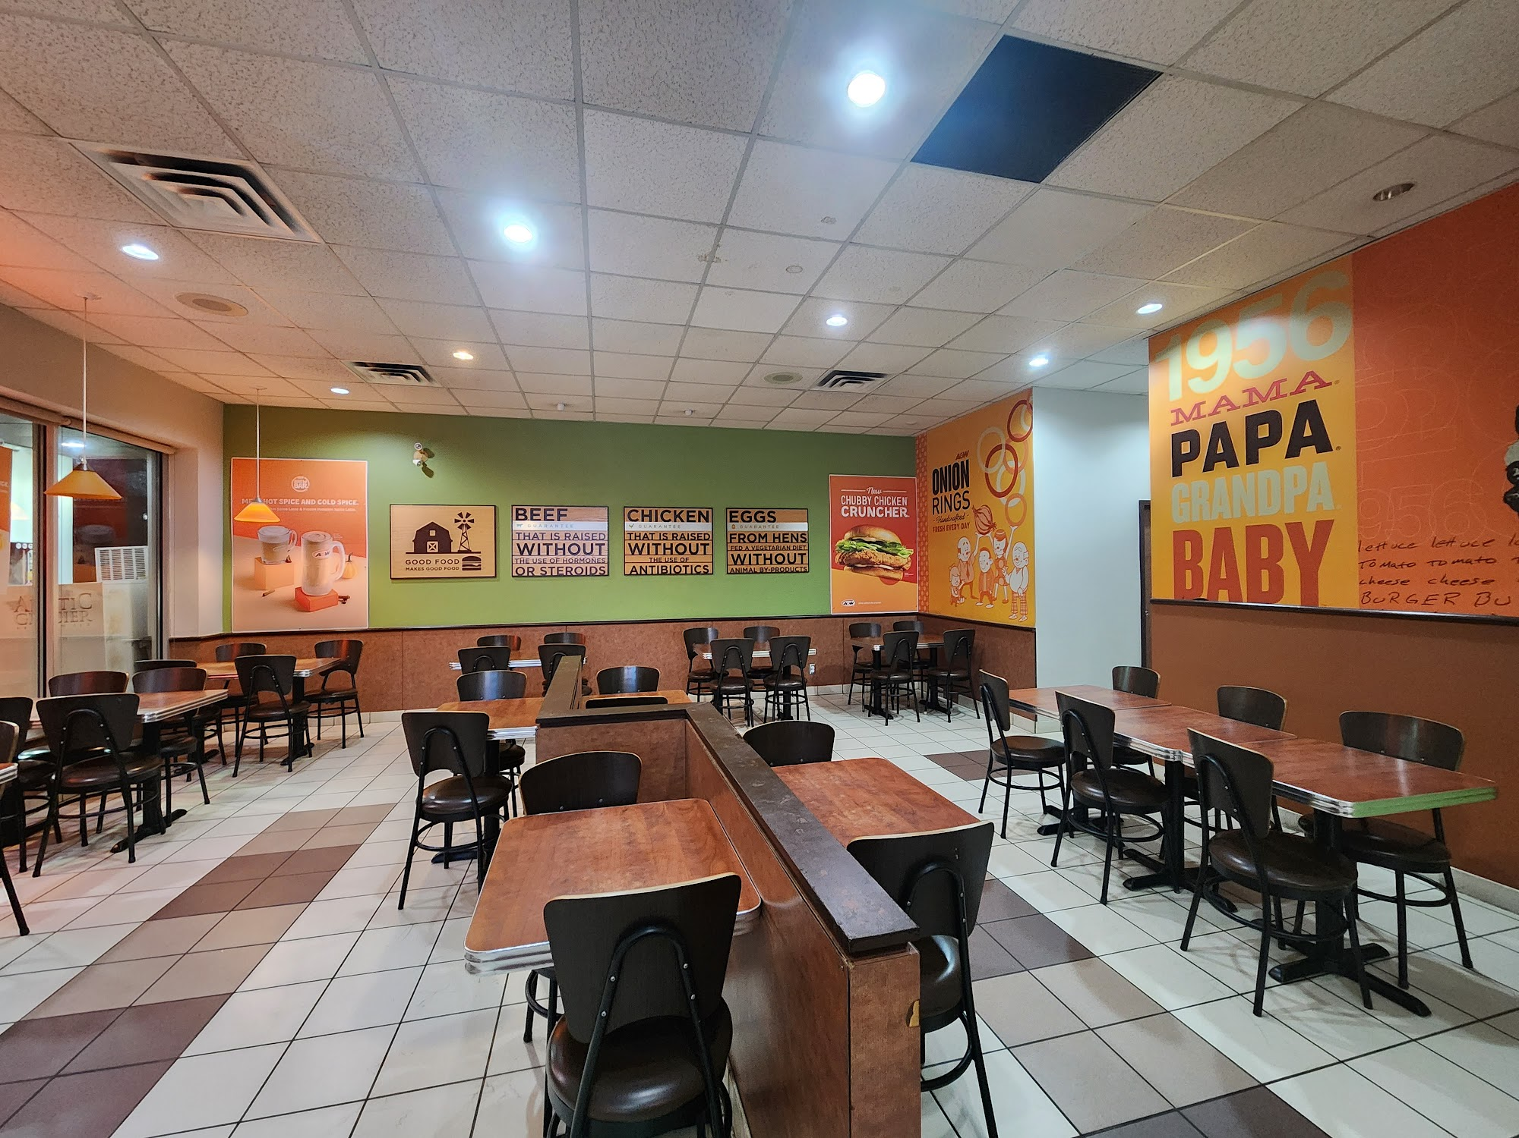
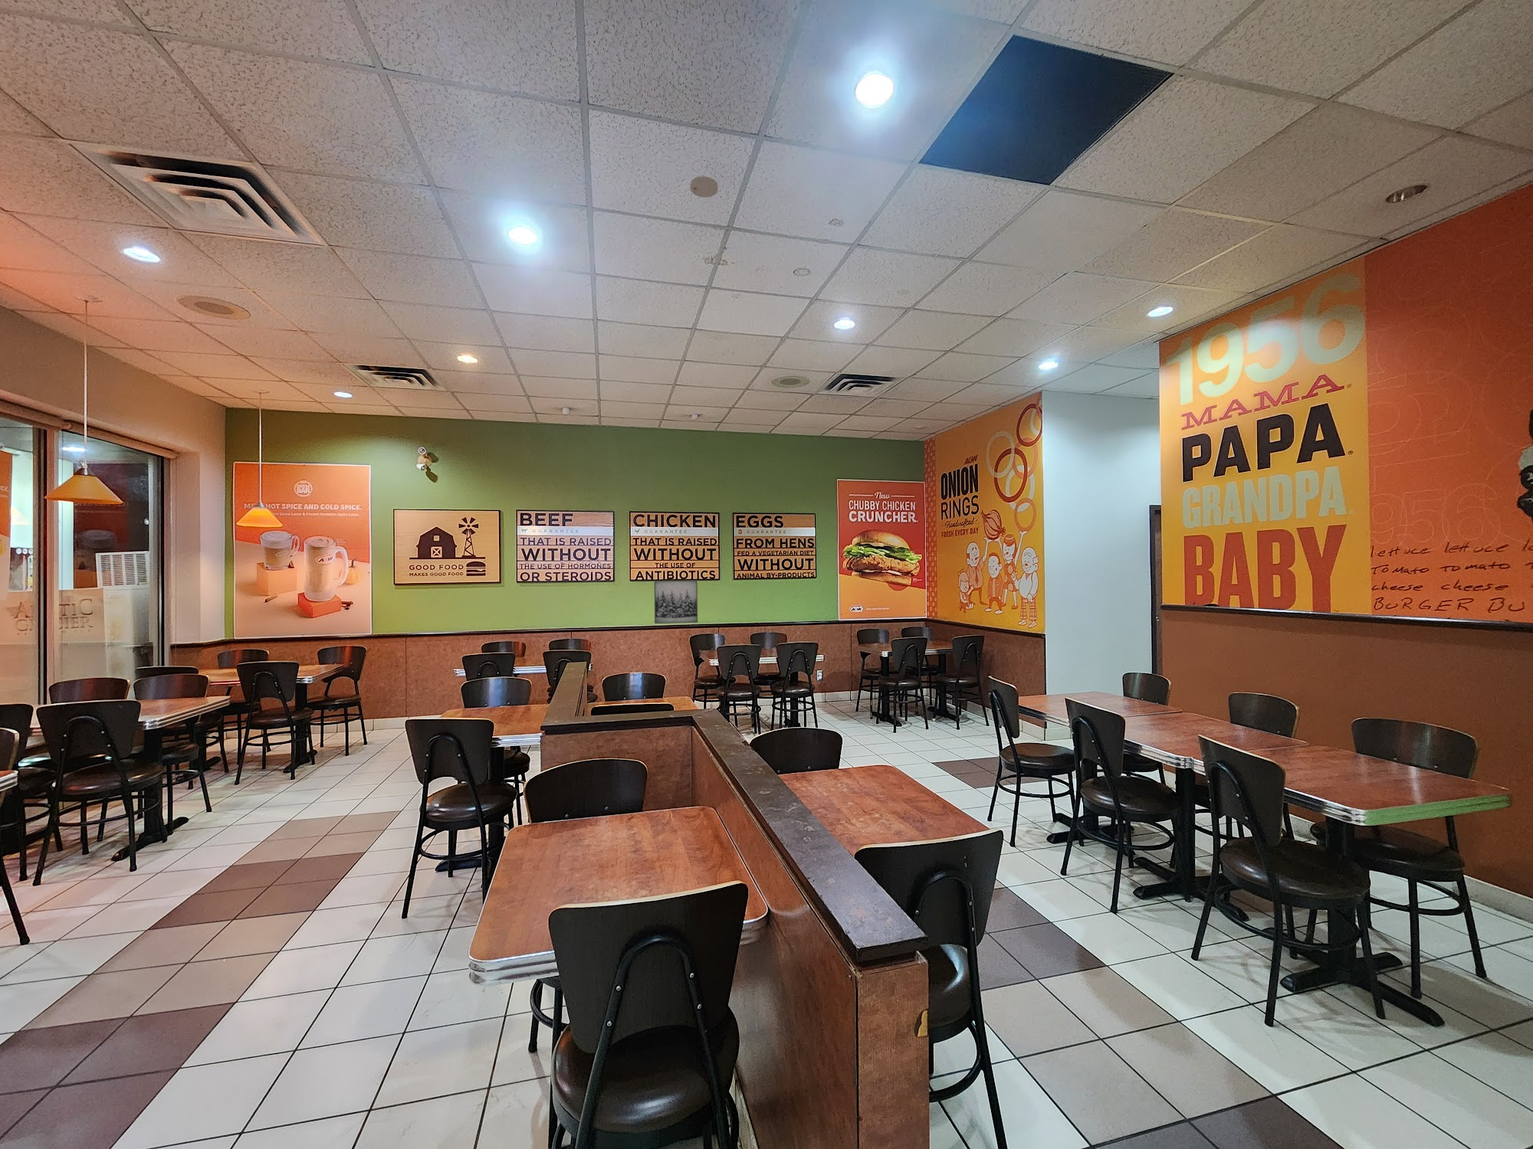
+ wall art [654,579,698,624]
+ smoke detector [690,175,719,198]
